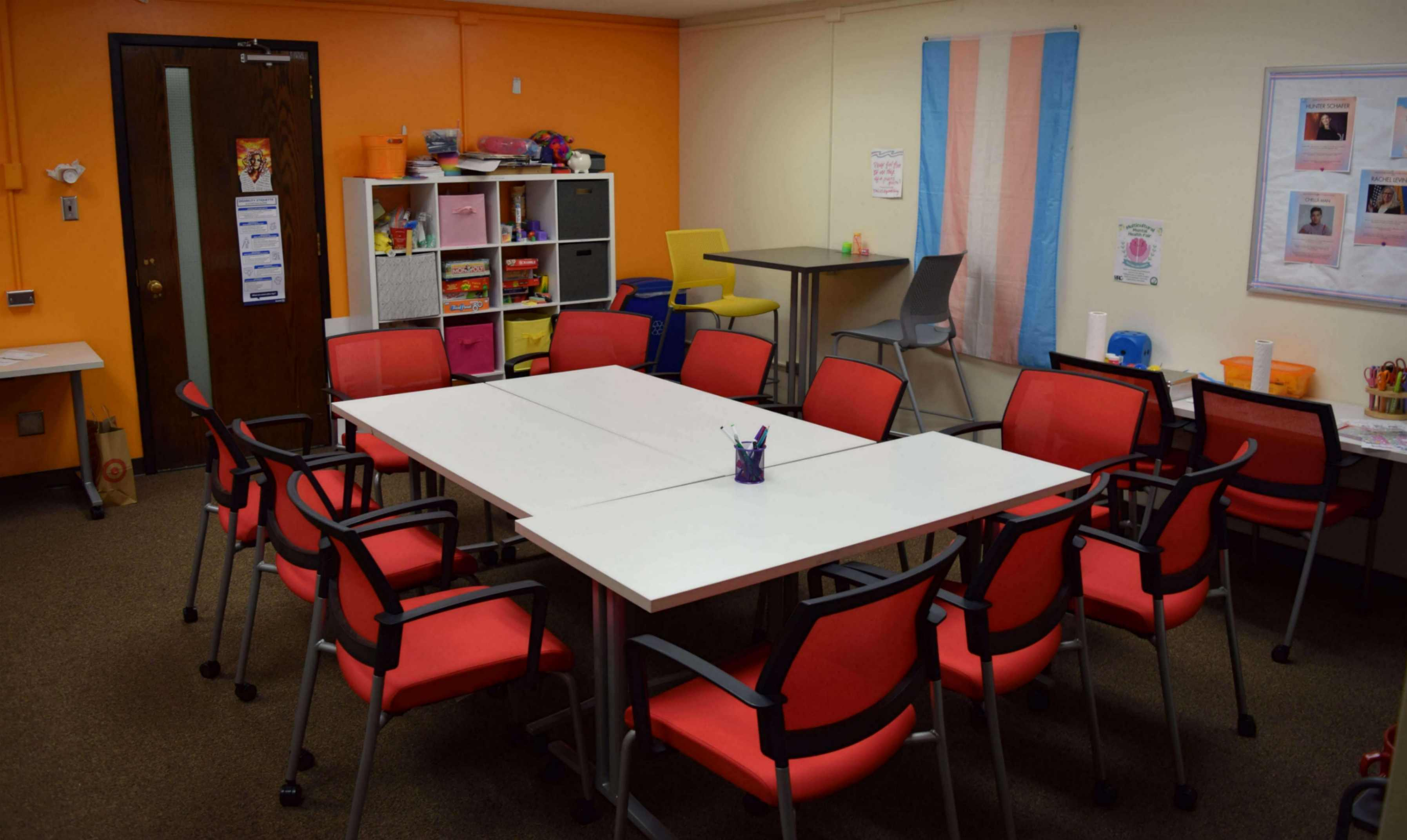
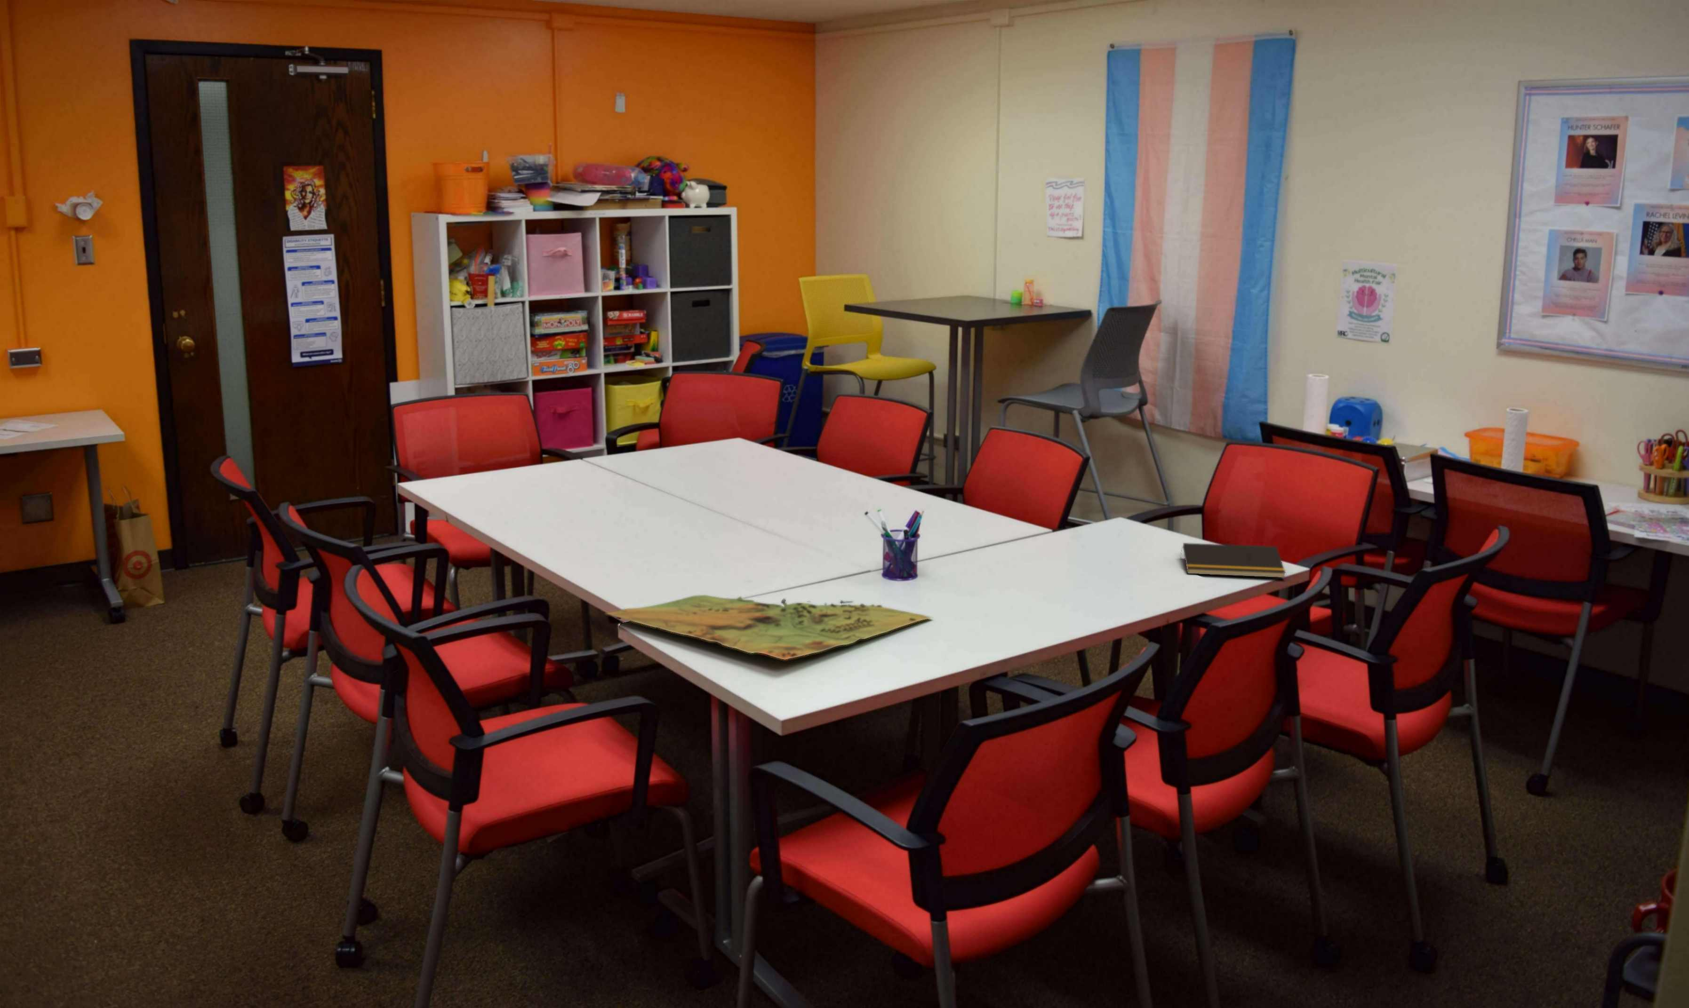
+ notepad [1180,542,1286,578]
+ board game [605,594,934,660]
